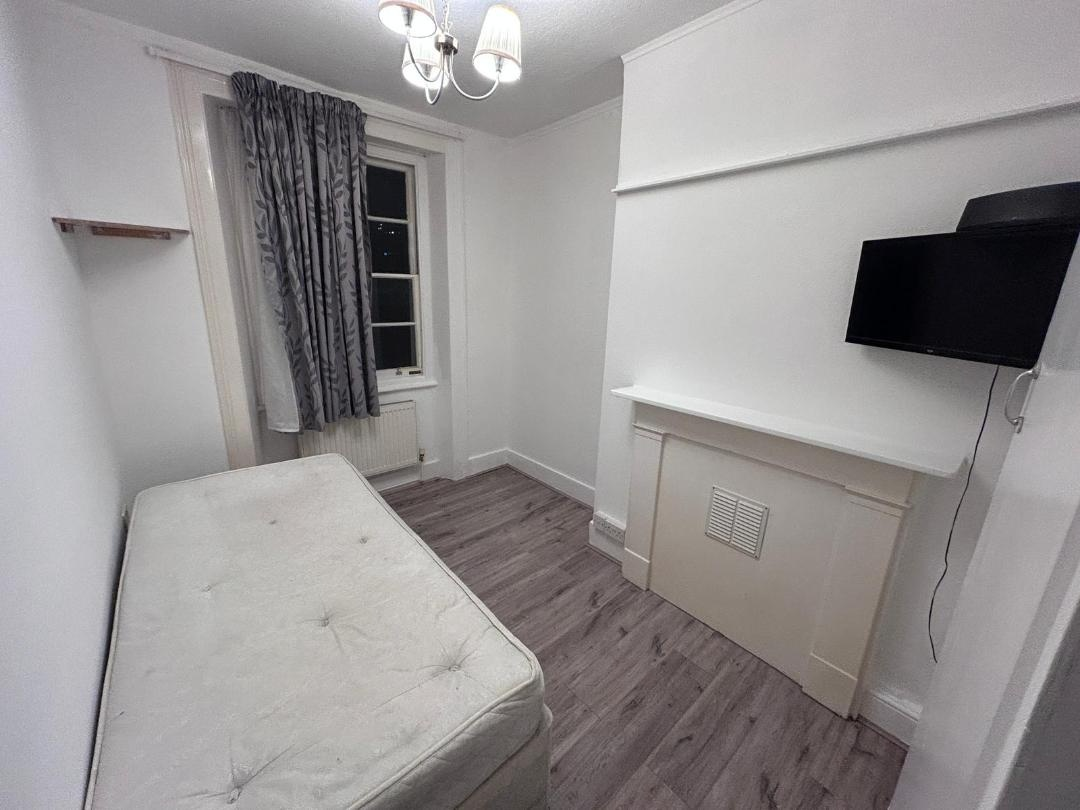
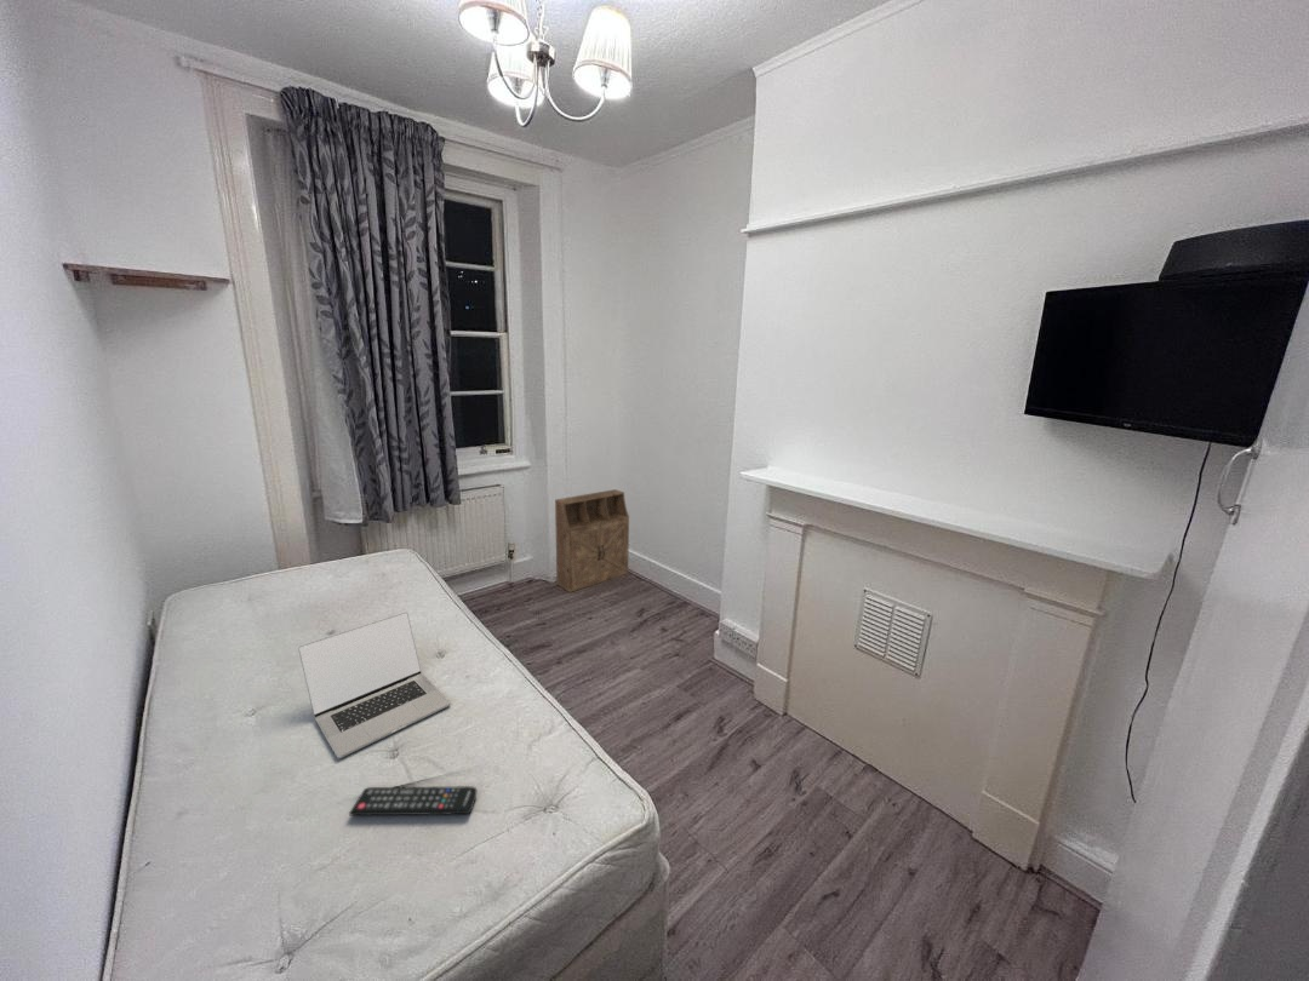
+ laptop [297,612,452,759]
+ remote control [348,785,478,816]
+ cabinet [554,488,630,593]
